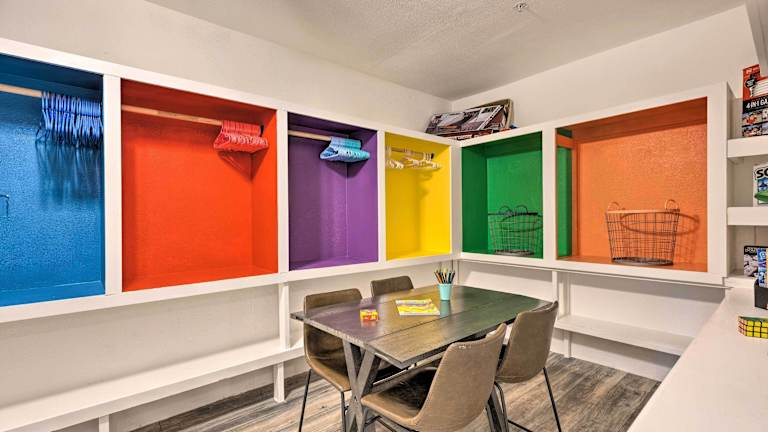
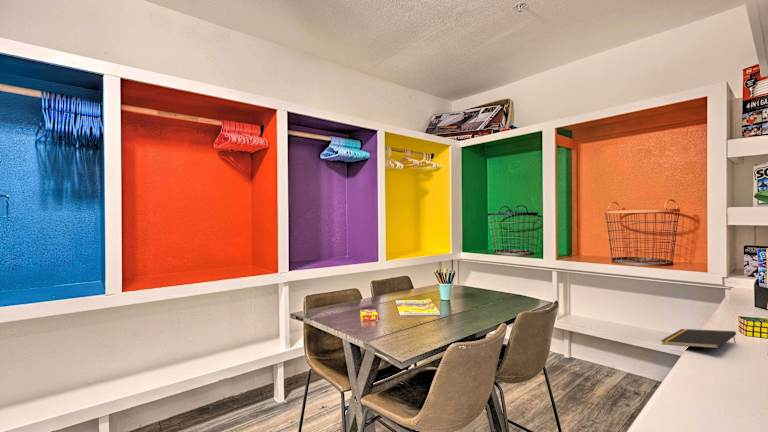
+ notepad [660,328,737,350]
